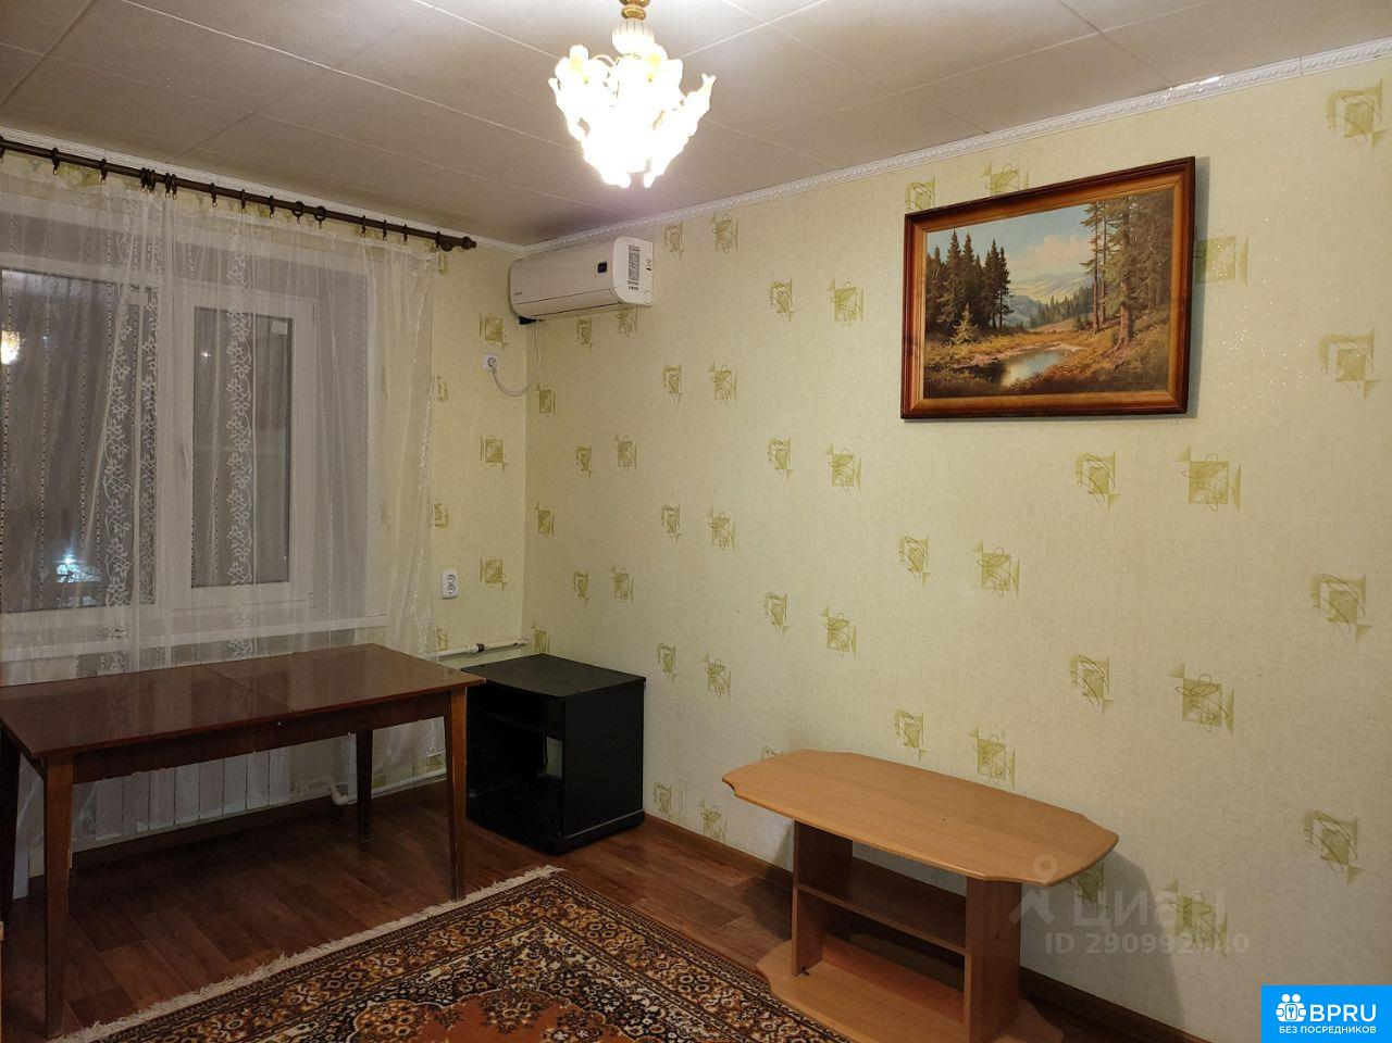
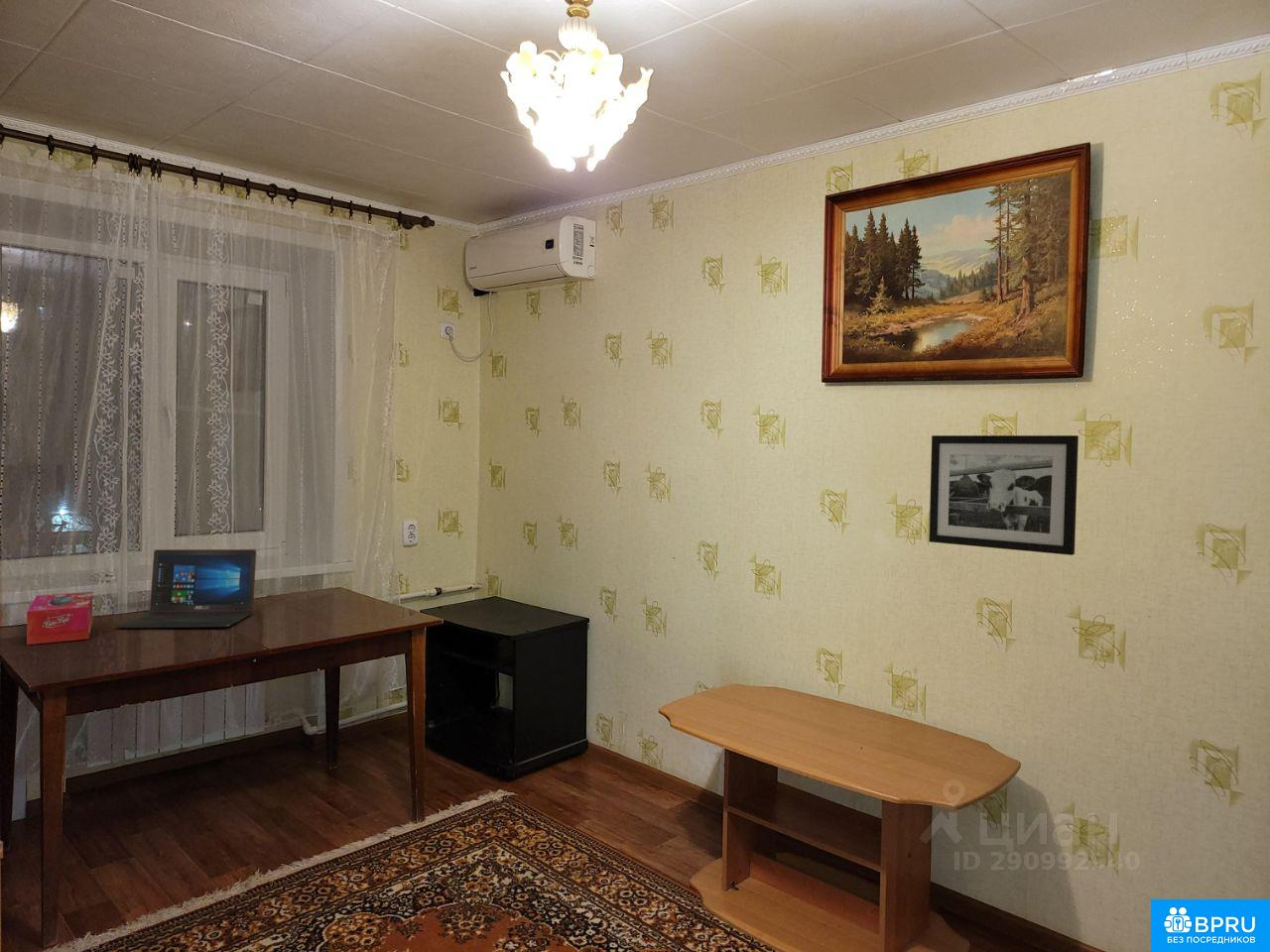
+ tissue box [26,591,93,646]
+ picture frame [928,434,1080,556]
+ laptop [115,548,257,629]
